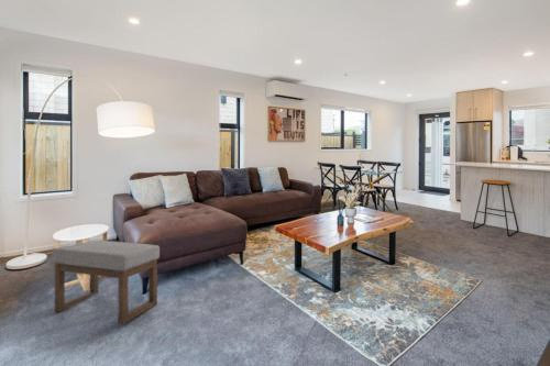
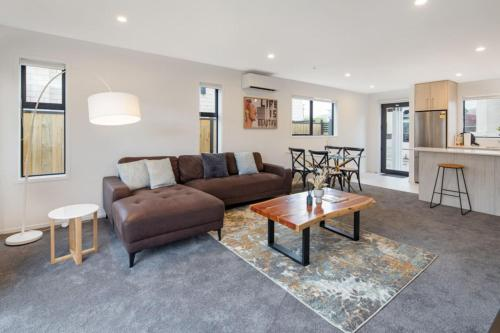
- ottoman [51,240,161,325]
